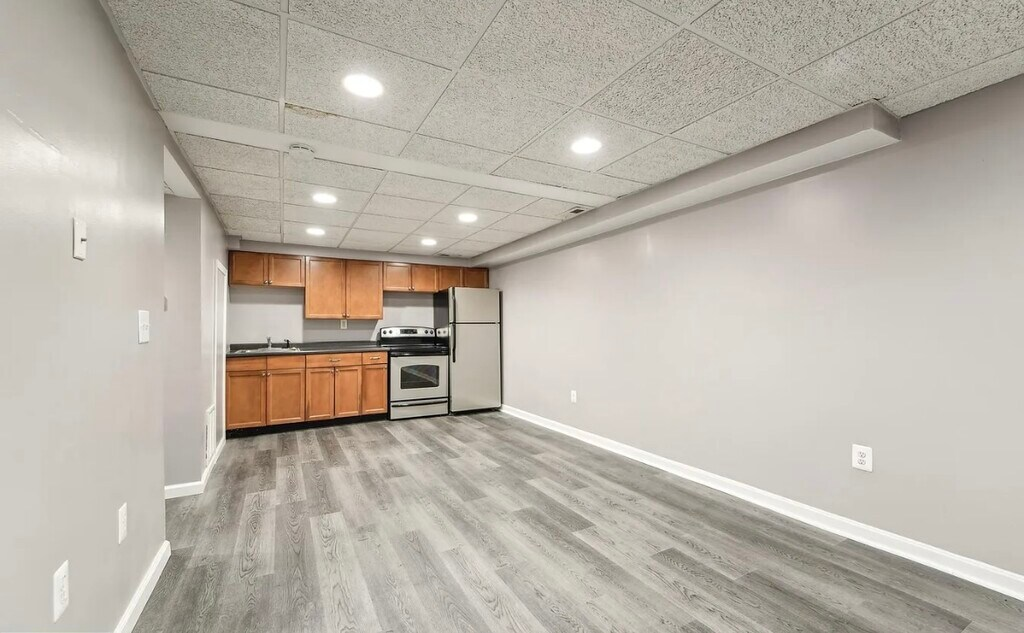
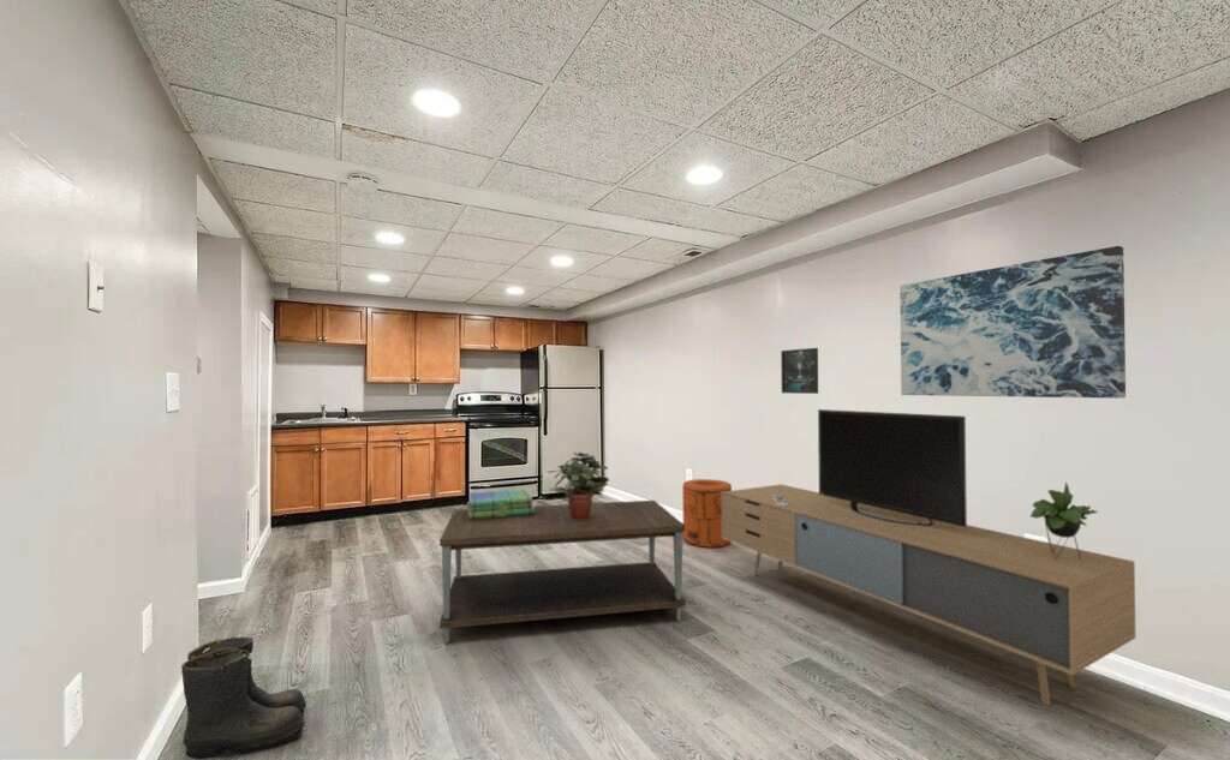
+ coffee table [438,499,687,645]
+ trash can [681,478,733,549]
+ stack of books [466,489,535,520]
+ media console [722,408,1136,706]
+ boots [180,636,308,760]
+ potted plant [547,450,610,520]
+ wall art [898,245,1127,400]
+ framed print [780,347,819,395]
